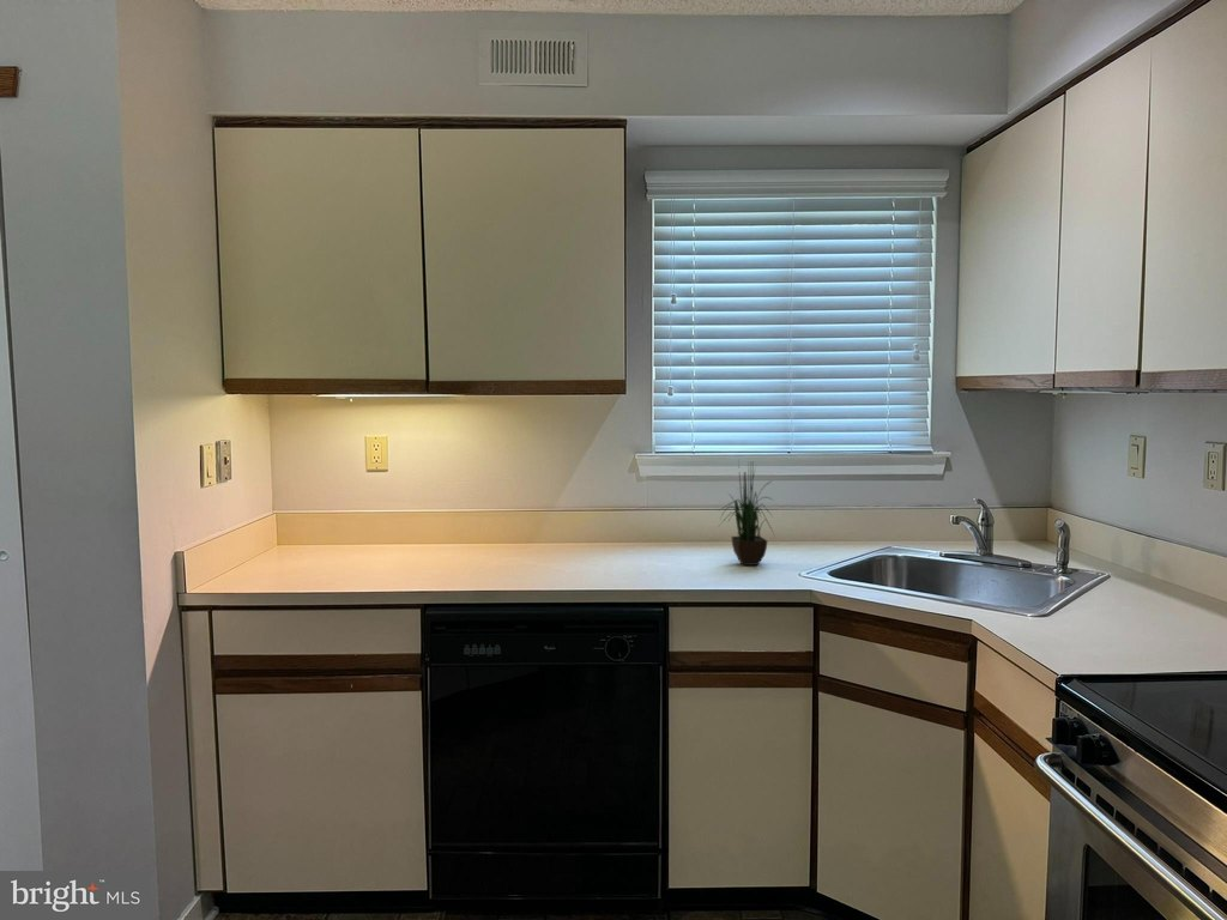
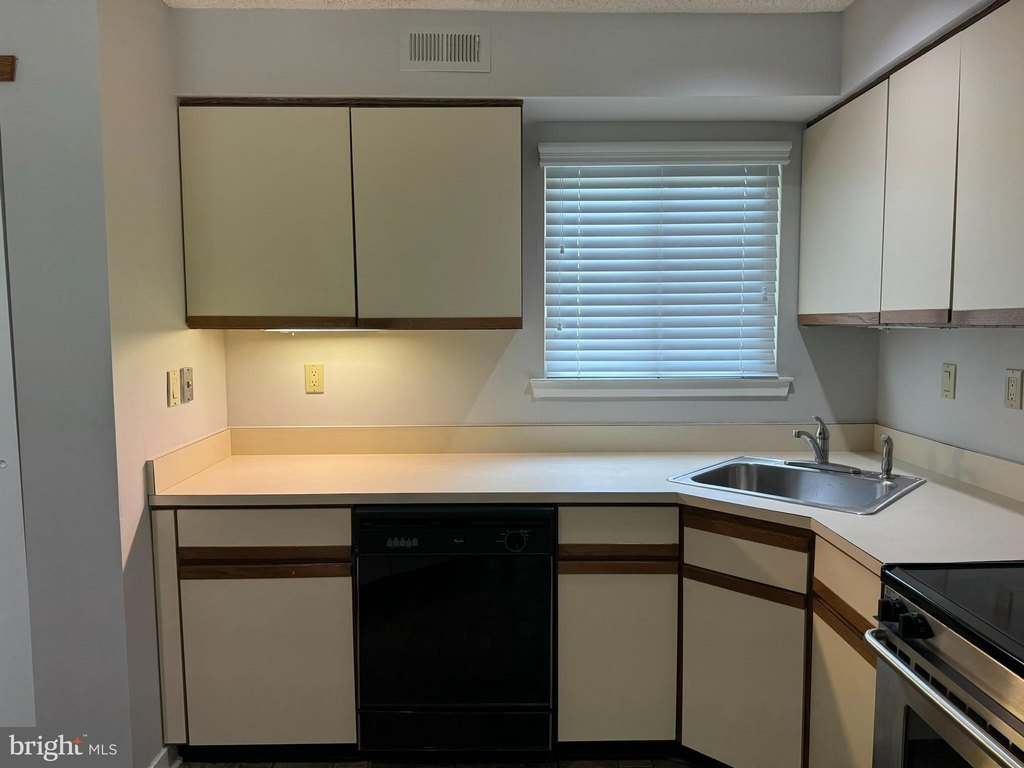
- potted plant [717,460,776,567]
